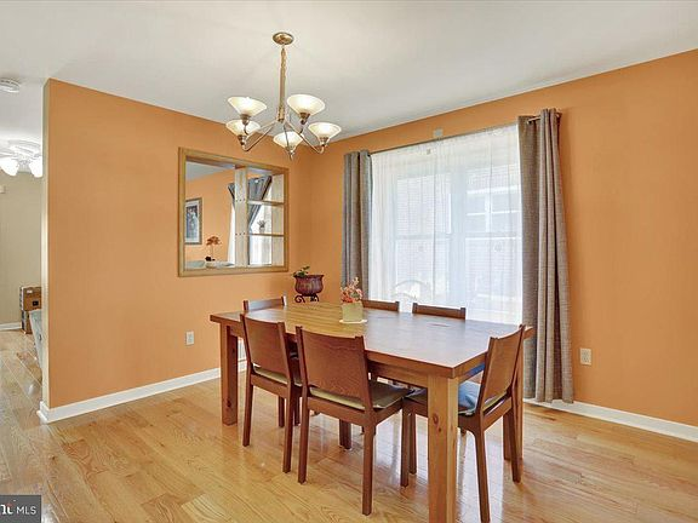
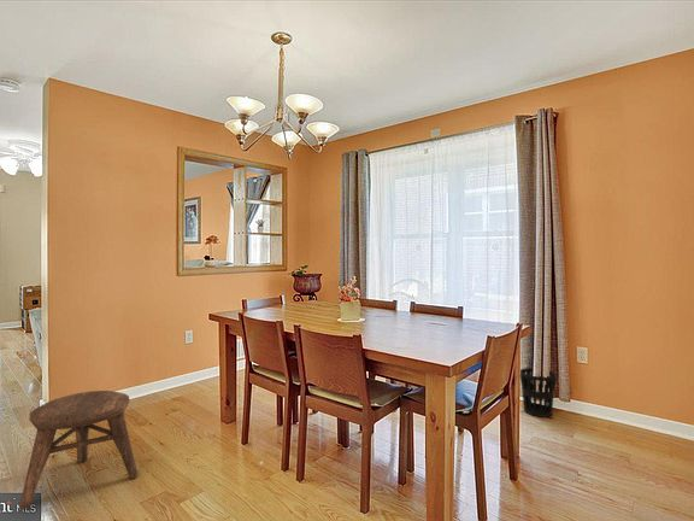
+ stool [18,390,139,511]
+ wastebasket [519,367,558,418]
